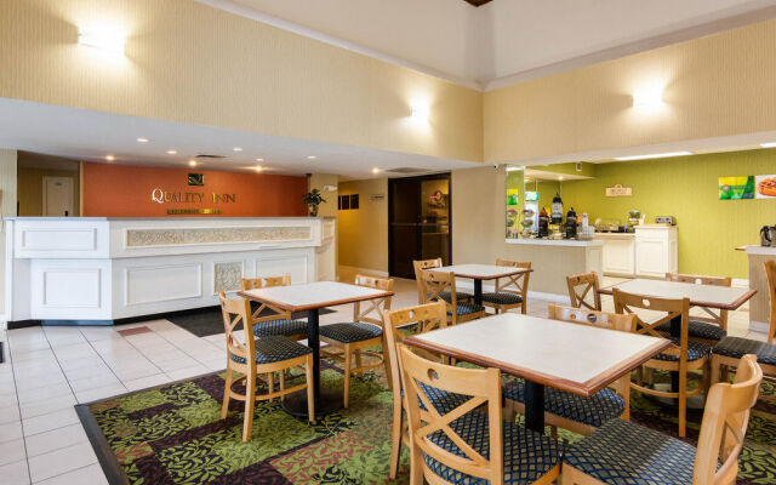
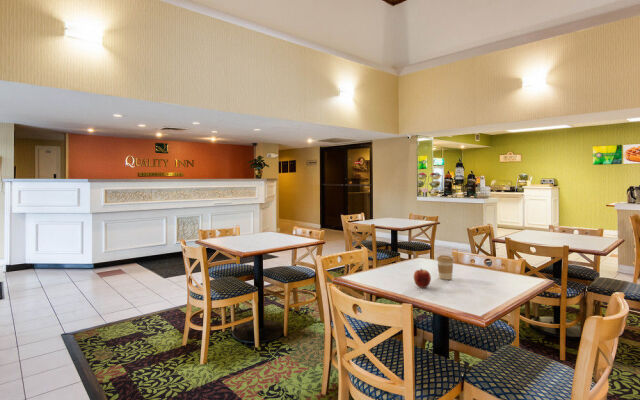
+ coffee cup [436,254,455,280]
+ apple [413,267,432,289]
